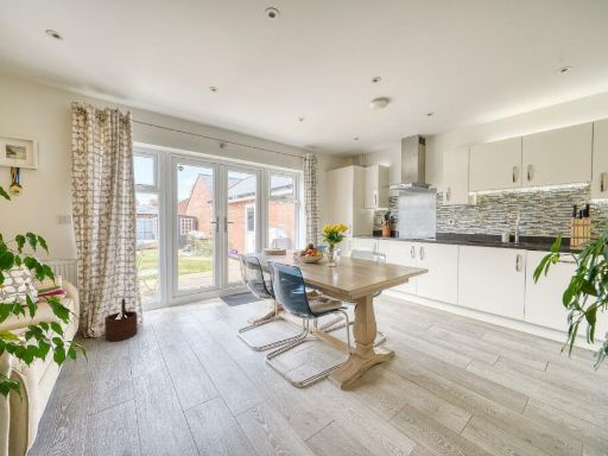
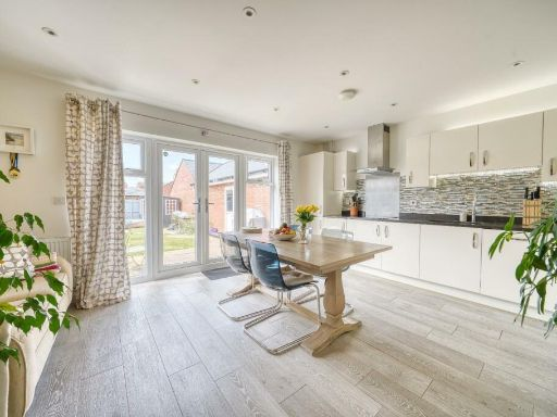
- wooden bucket [103,298,139,342]
